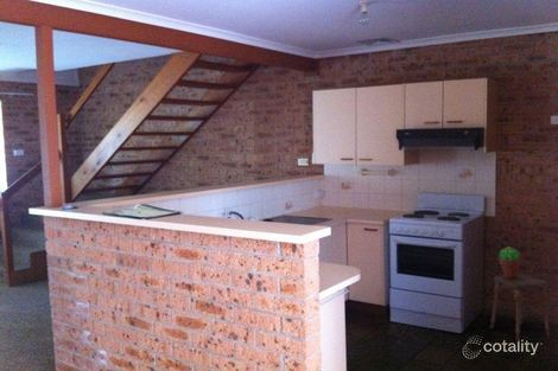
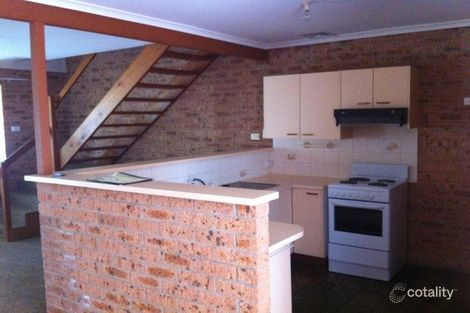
- potted cactus [497,245,522,279]
- stool [489,273,551,343]
